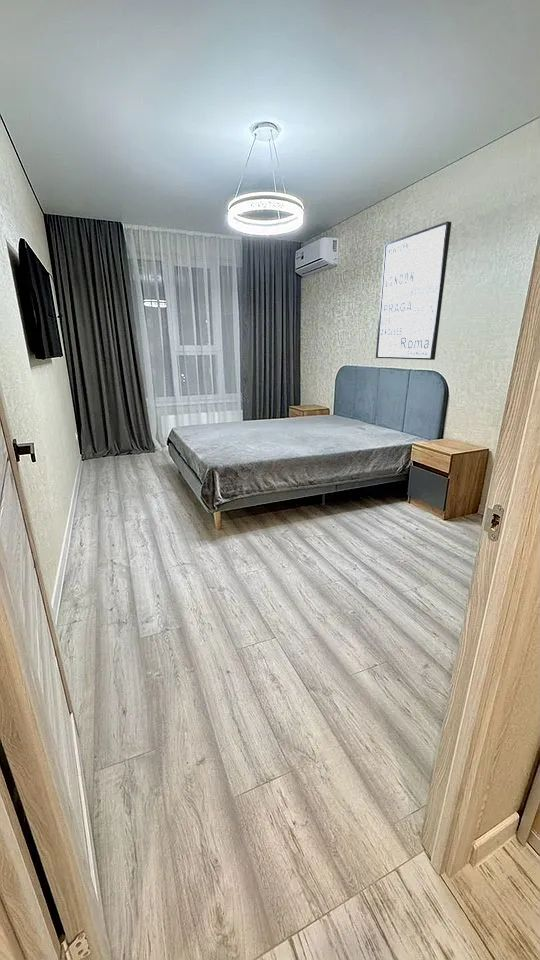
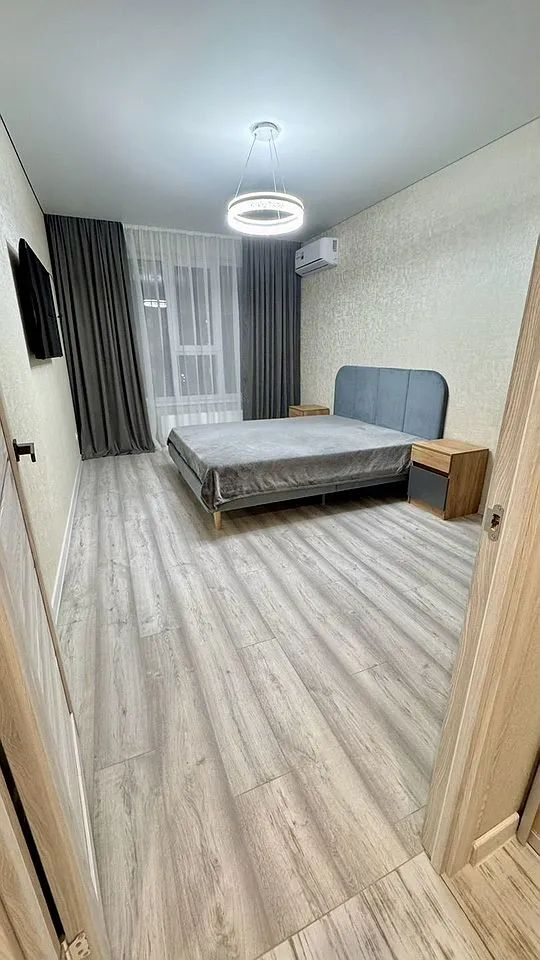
- wall art [375,220,452,361]
